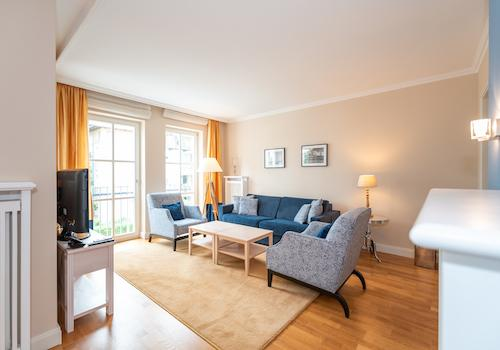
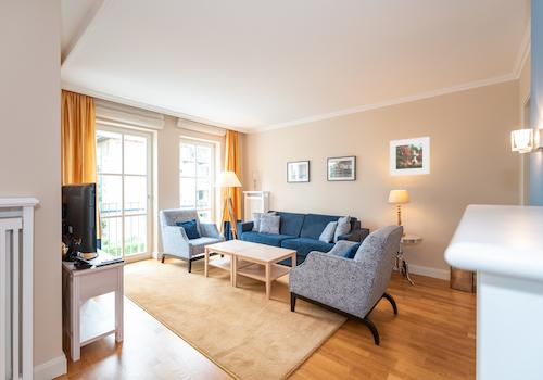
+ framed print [389,136,431,176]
